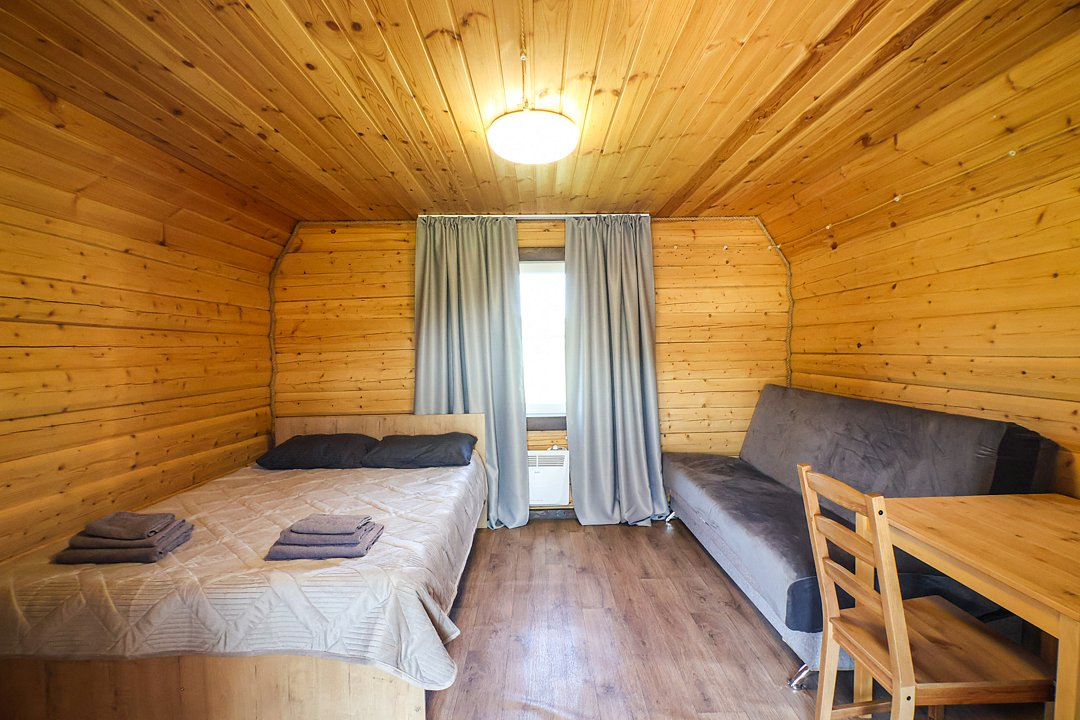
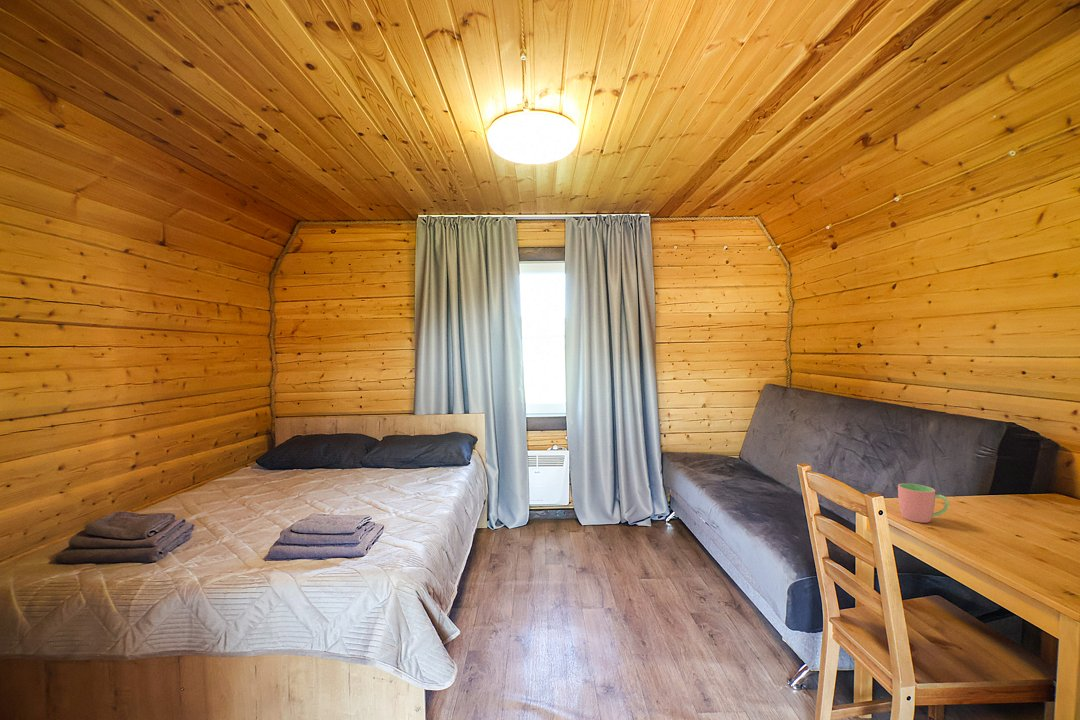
+ cup [897,483,950,524]
